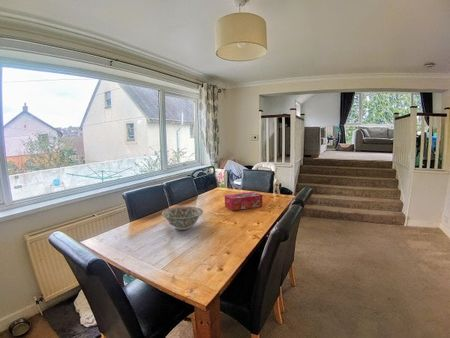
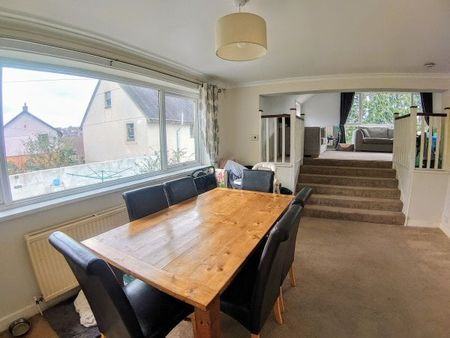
- decorative bowl [161,205,204,231]
- tissue box [224,191,263,212]
